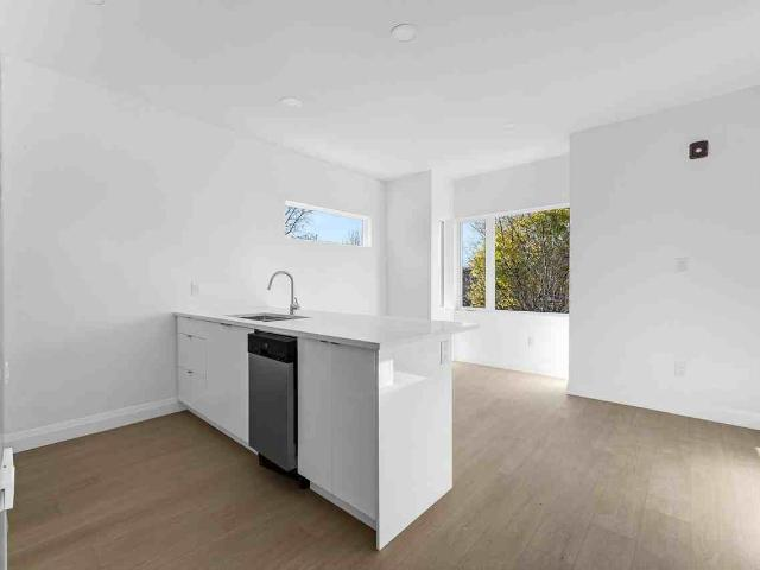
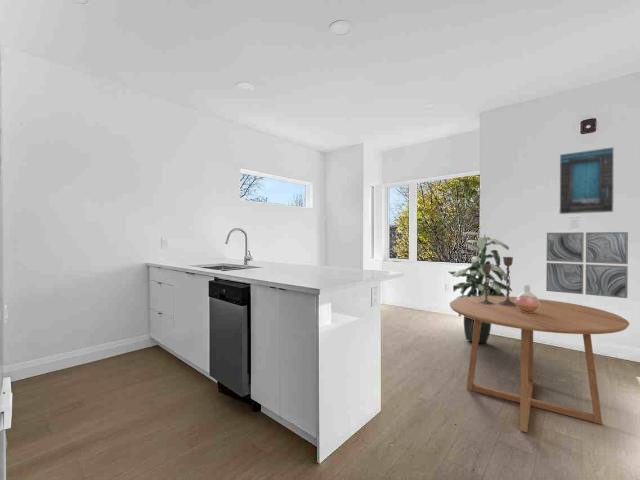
+ dining table [449,295,630,433]
+ vase [515,284,540,313]
+ indoor plant [447,231,513,344]
+ wall art [545,231,629,299]
+ candlestick [478,256,516,307]
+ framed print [558,146,615,215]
